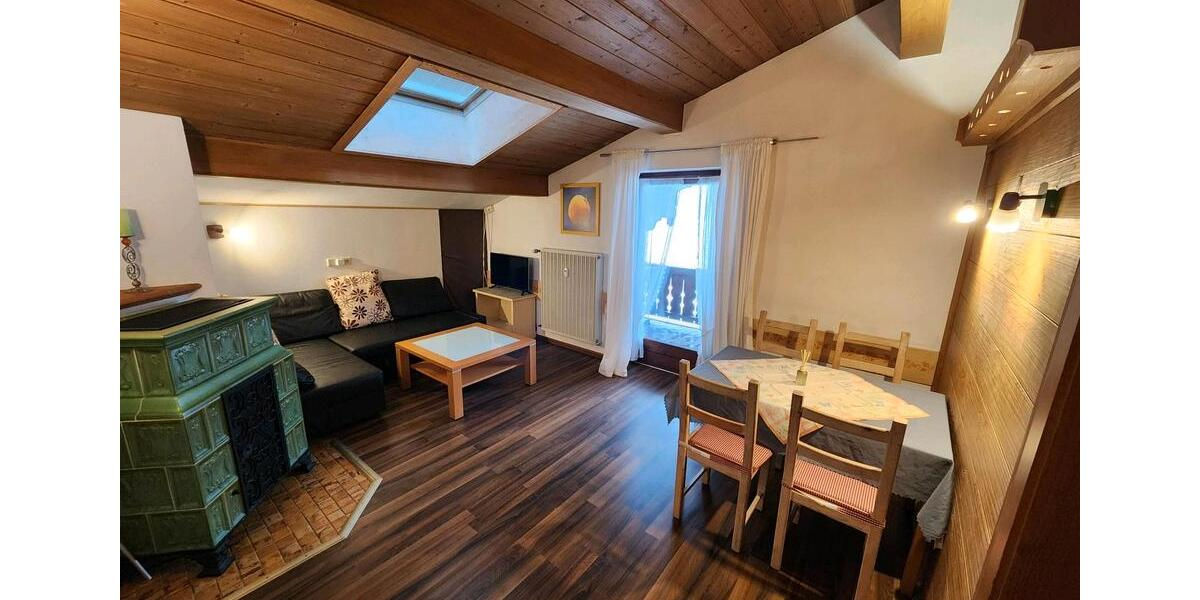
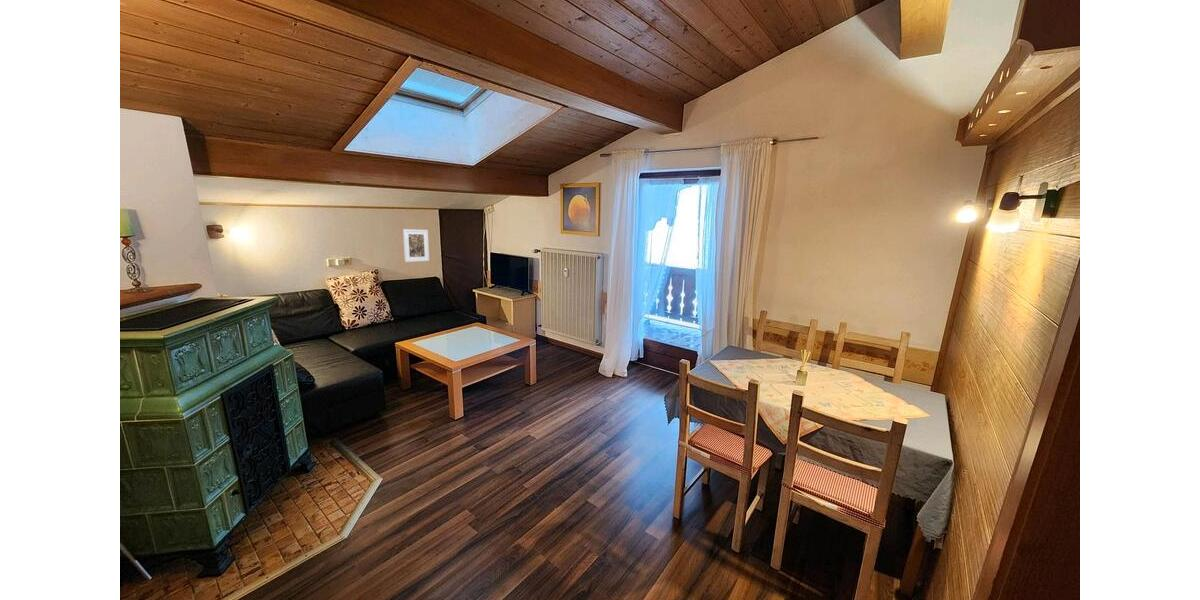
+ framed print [402,228,430,263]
